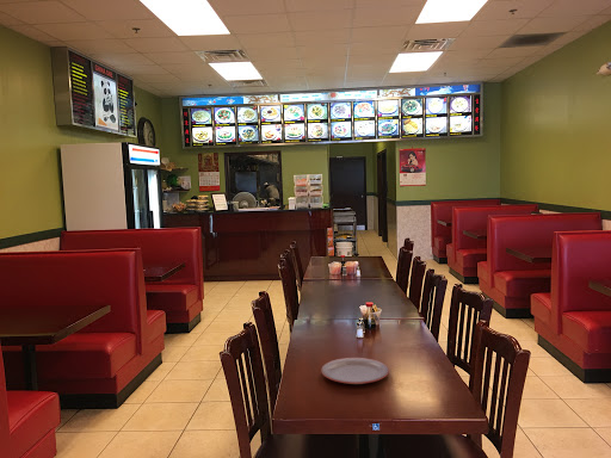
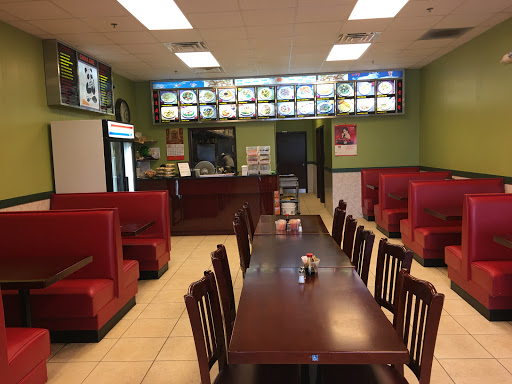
- plate [320,357,390,385]
